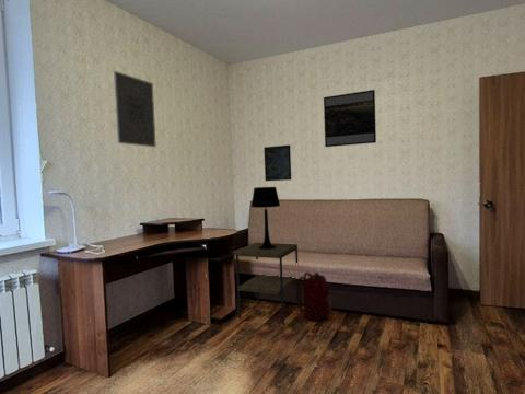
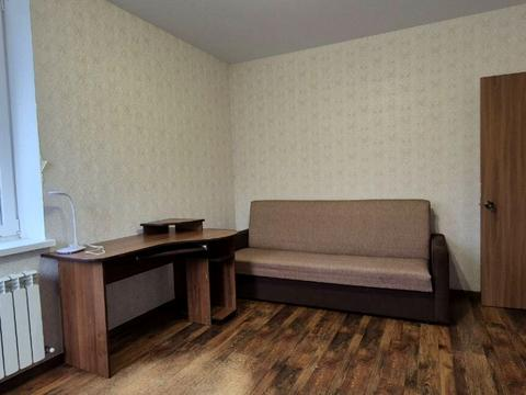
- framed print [262,144,292,182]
- table lamp [250,186,281,250]
- side table [233,242,300,326]
- backpack [299,271,334,322]
- wall art [113,70,158,148]
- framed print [323,89,377,148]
